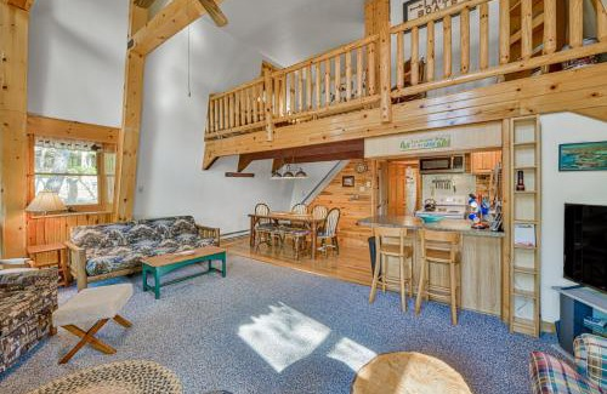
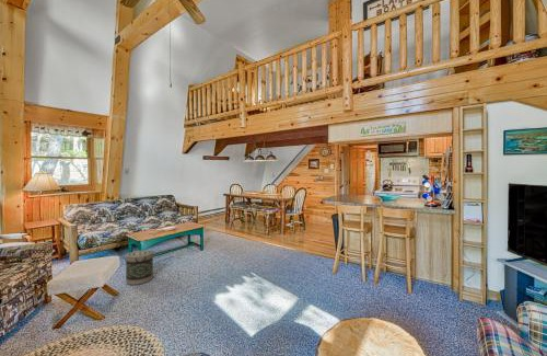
+ basket [125,249,155,286]
